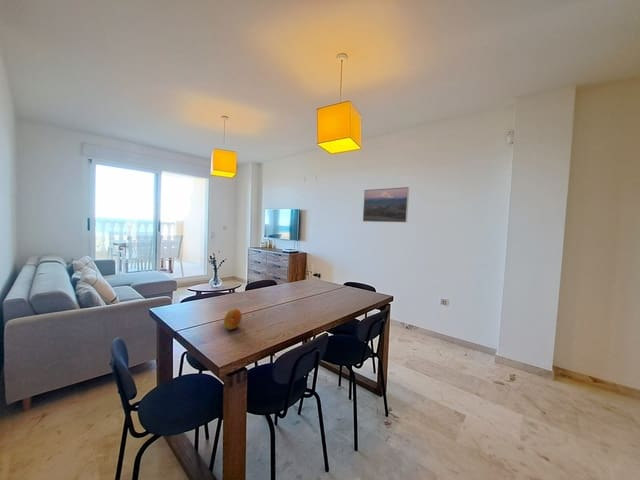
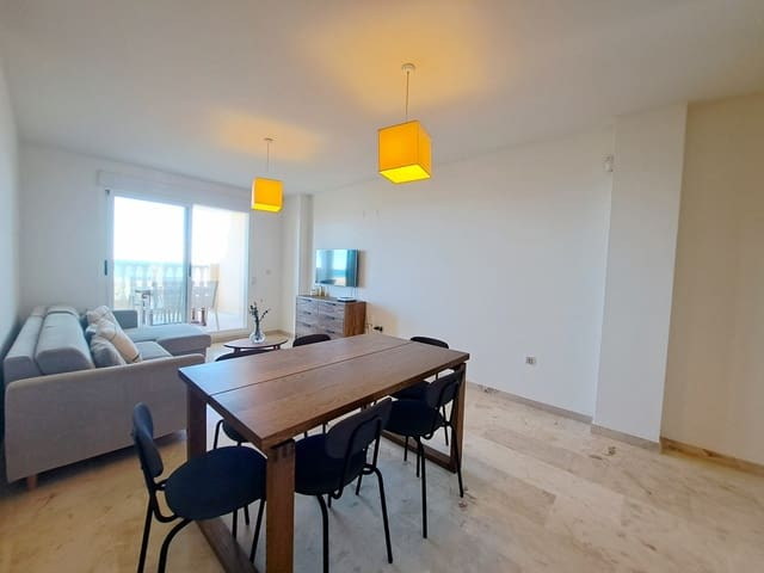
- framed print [362,186,410,224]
- fruit [223,308,243,331]
